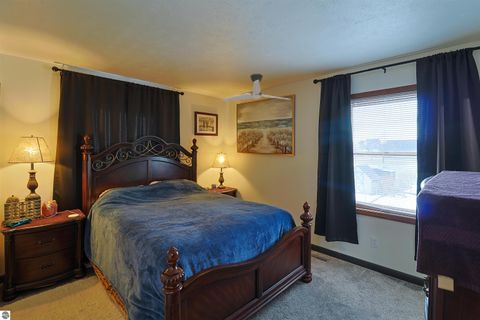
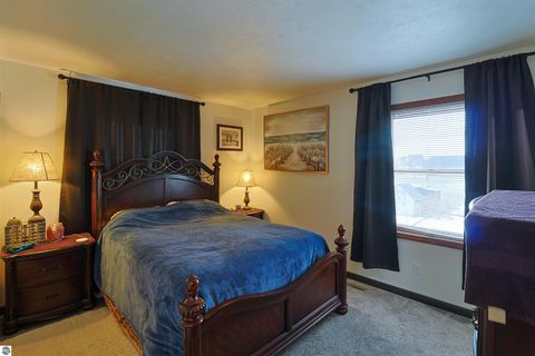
- ceiling fan [221,73,292,103]
